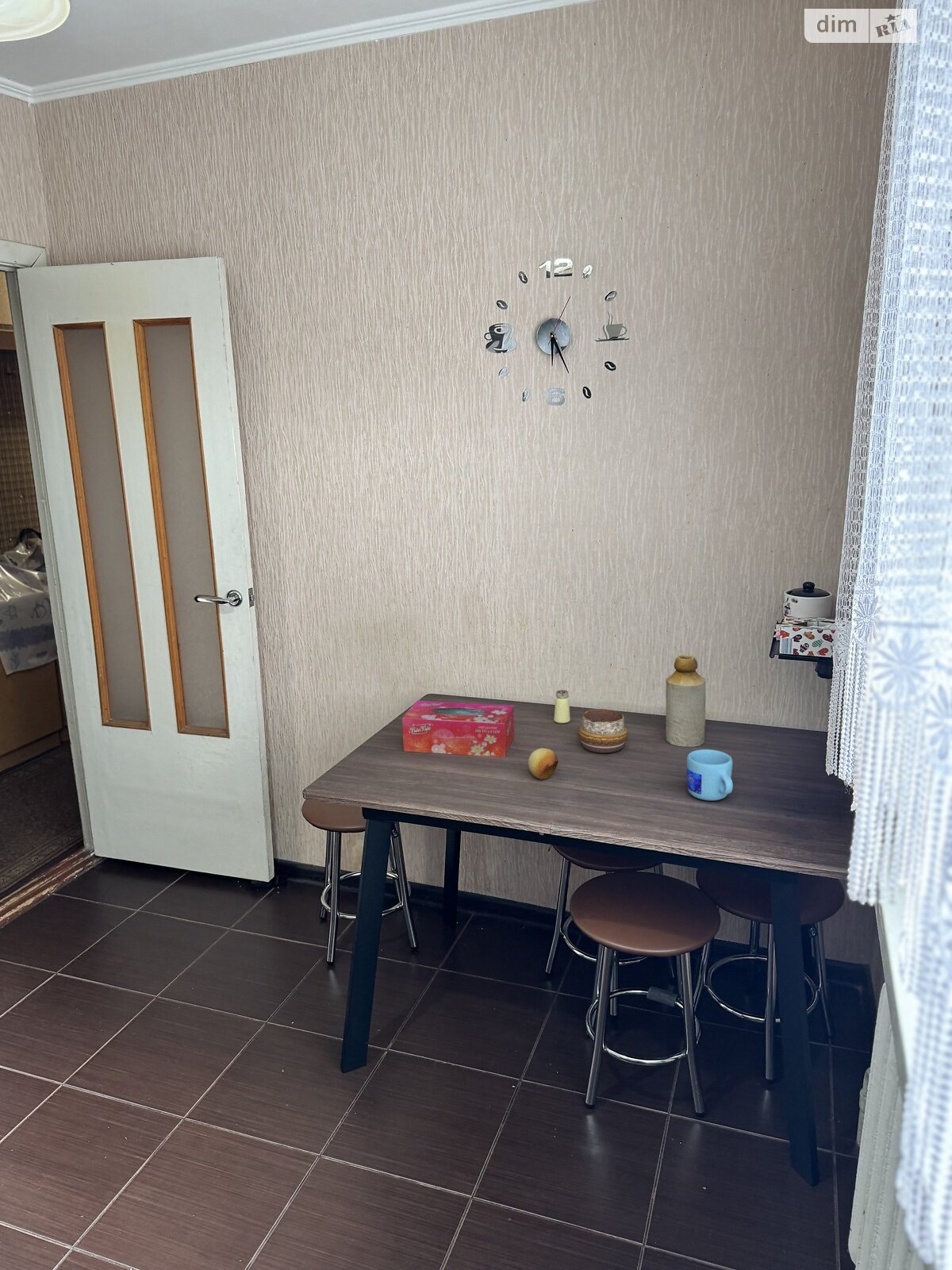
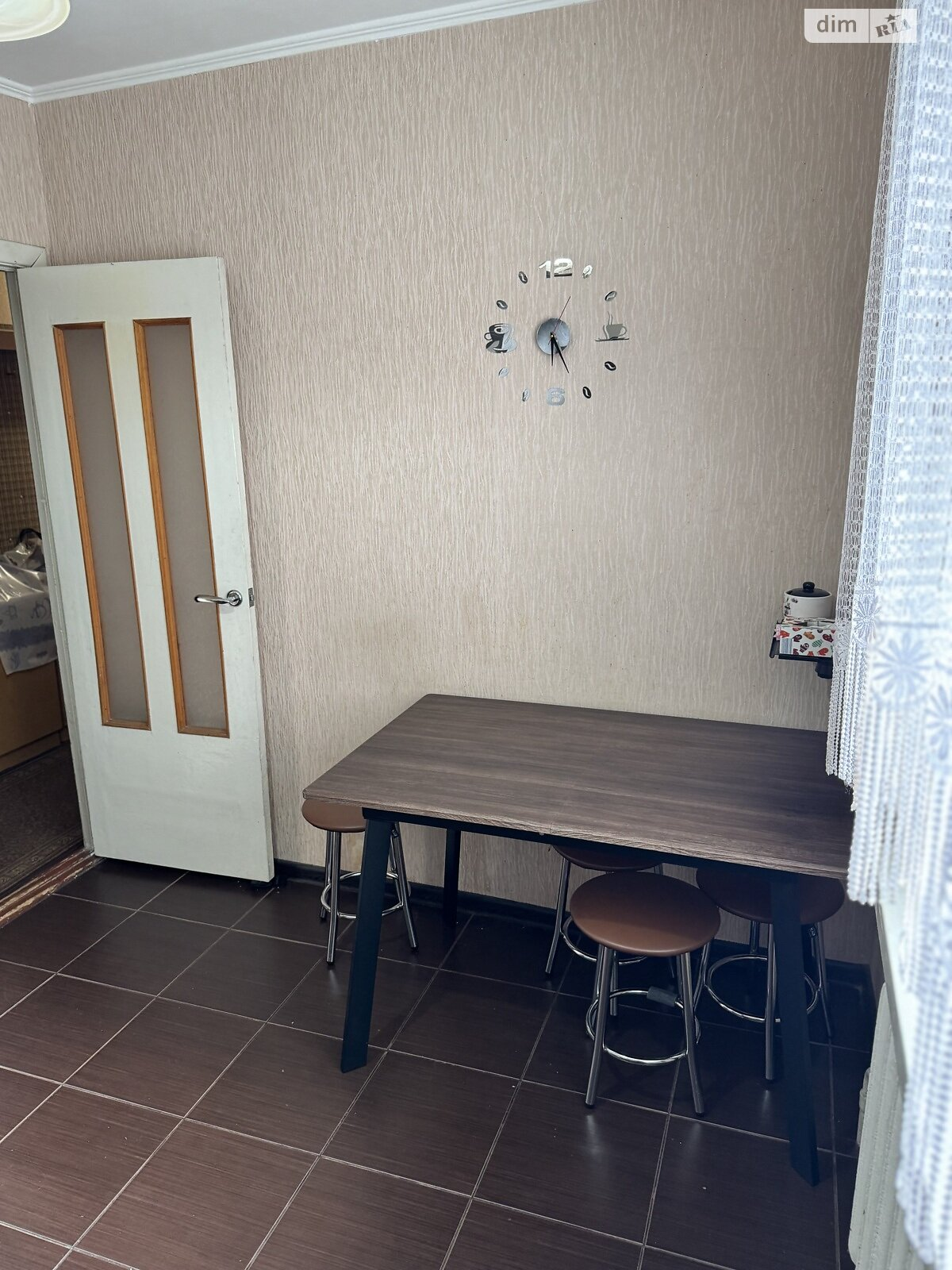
- saltshaker [553,689,571,724]
- fruit [528,748,559,780]
- tissue box [401,700,515,758]
- decorative bowl [578,708,628,754]
- mug [686,749,734,802]
- bottle [665,654,706,748]
